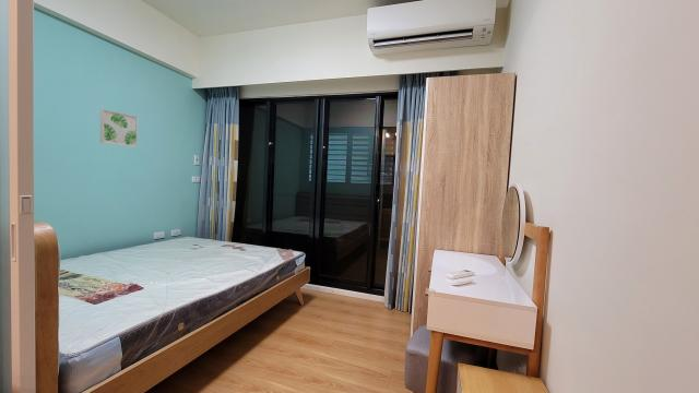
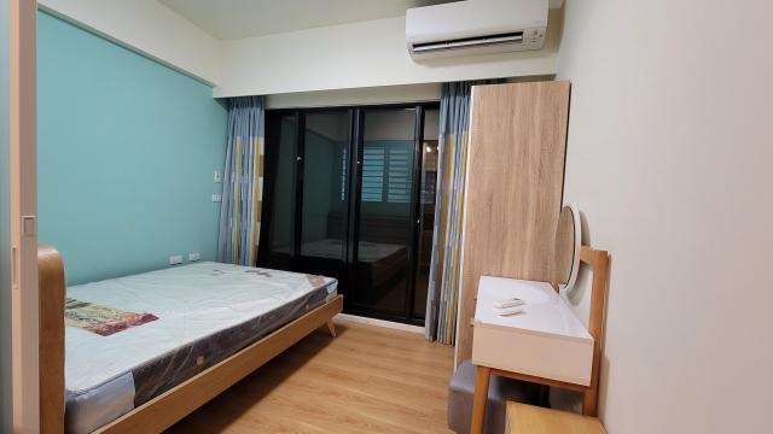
- wall art [99,108,139,148]
